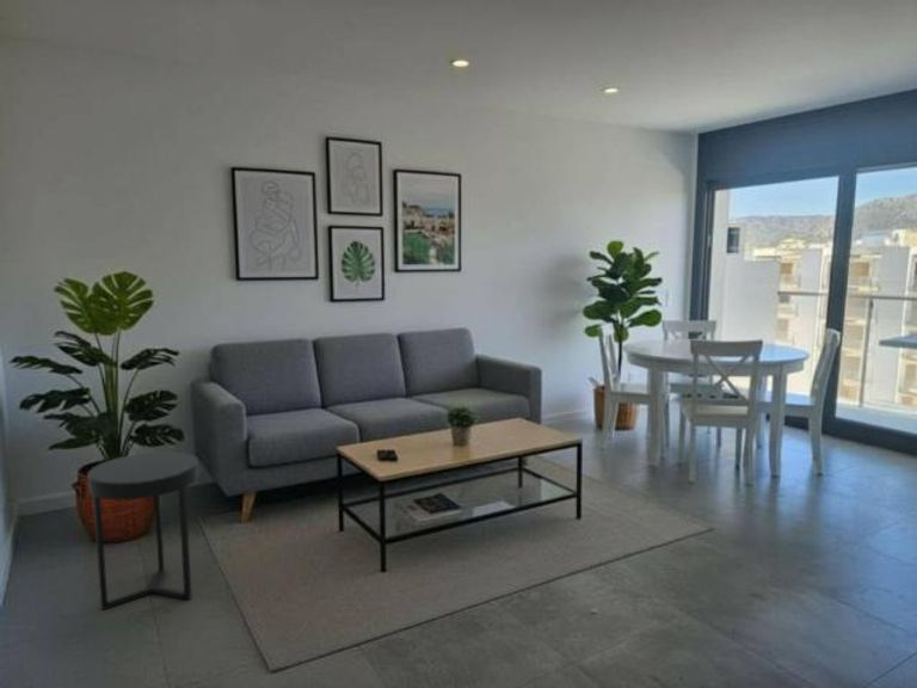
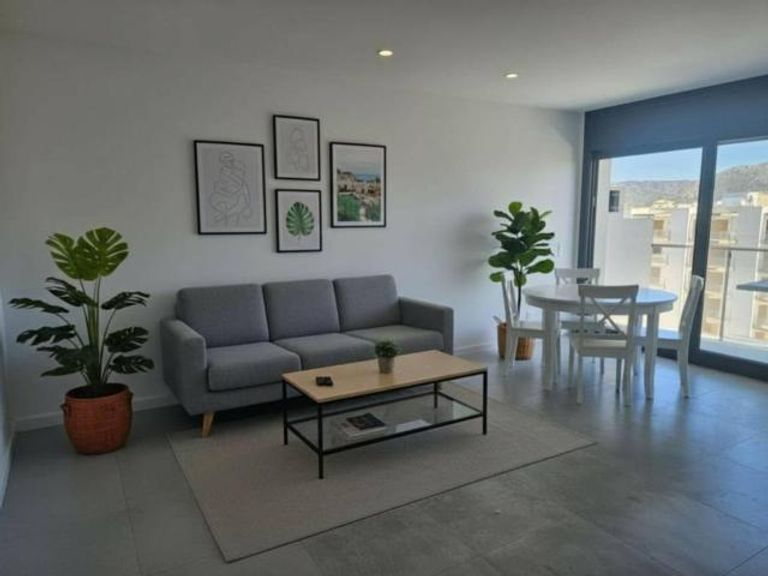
- side table [86,450,199,612]
